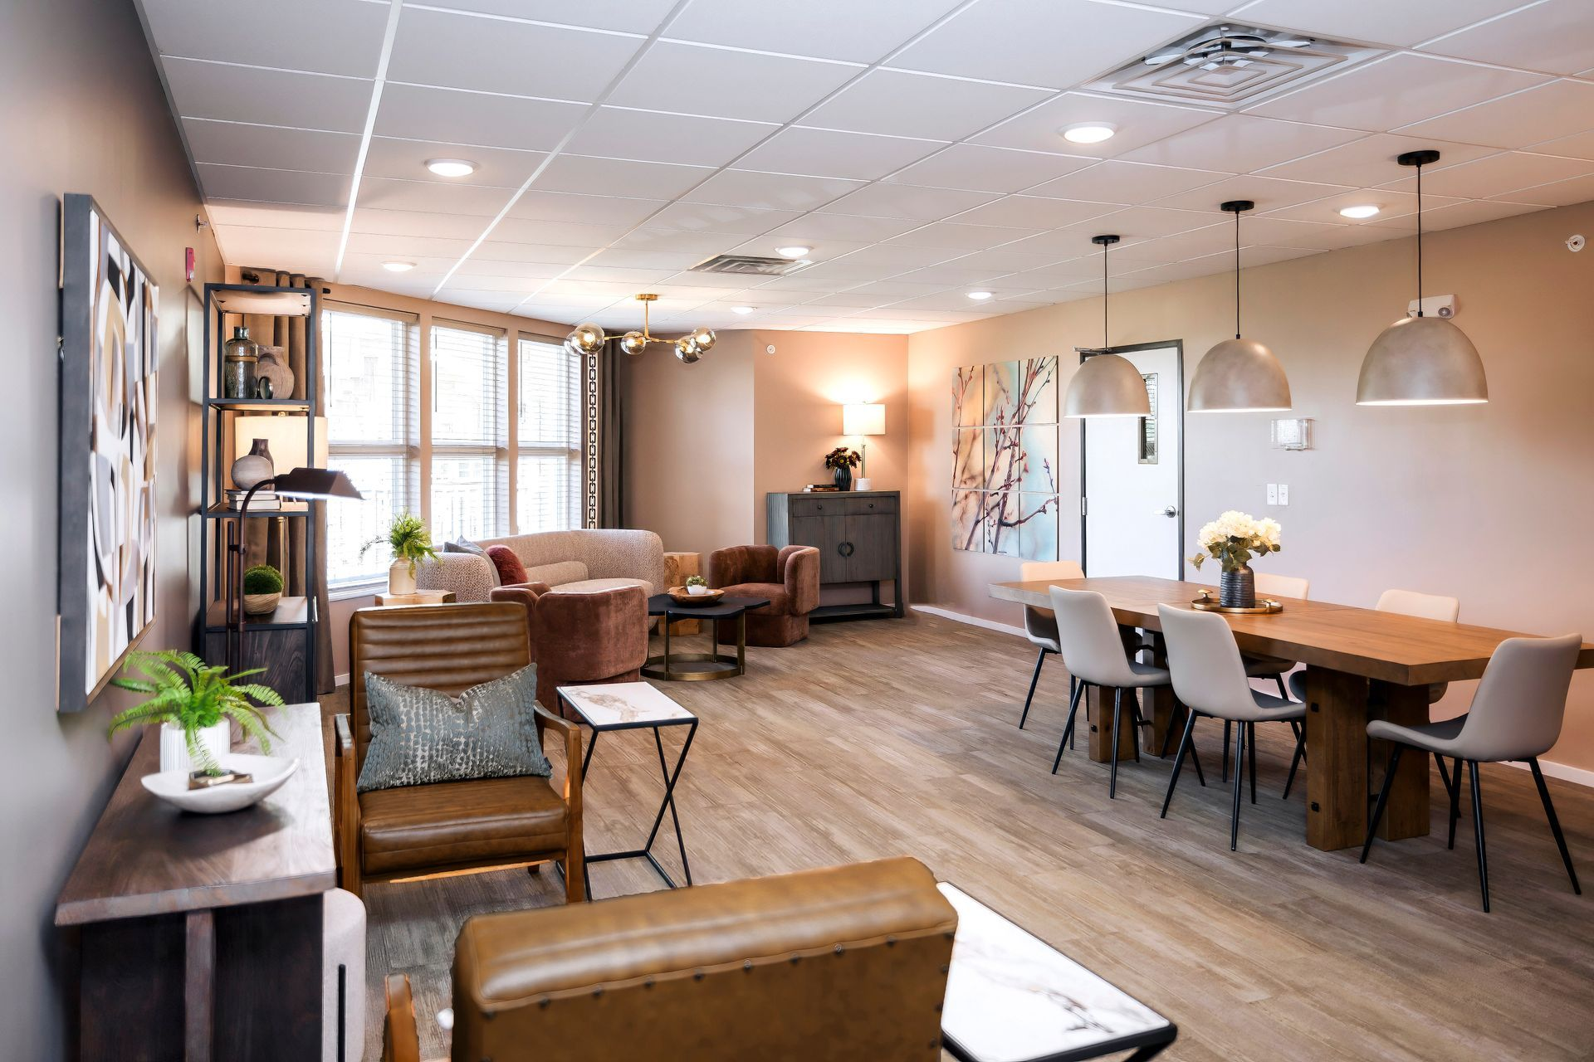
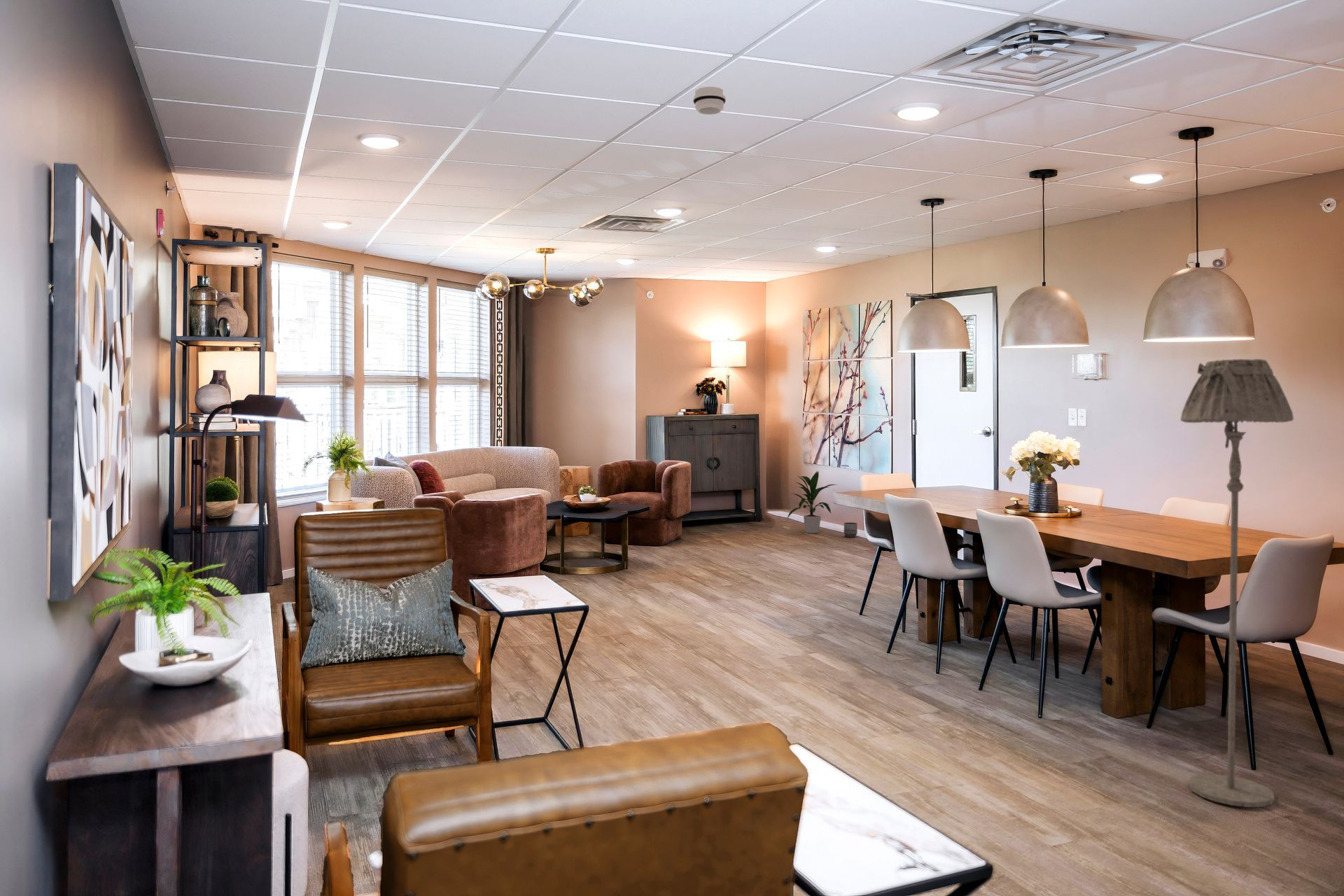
+ planter [844,521,858,538]
+ indoor plant [787,470,838,534]
+ smoke detector [692,86,727,116]
+ floor lamp [1180,358,1294,808]
